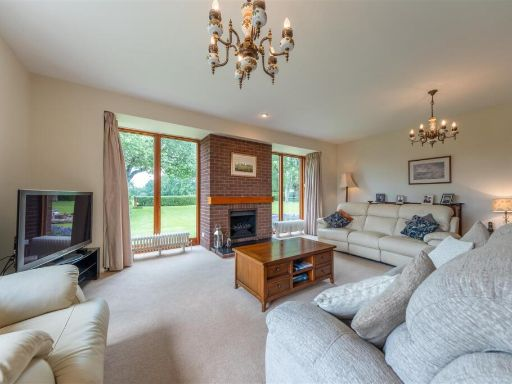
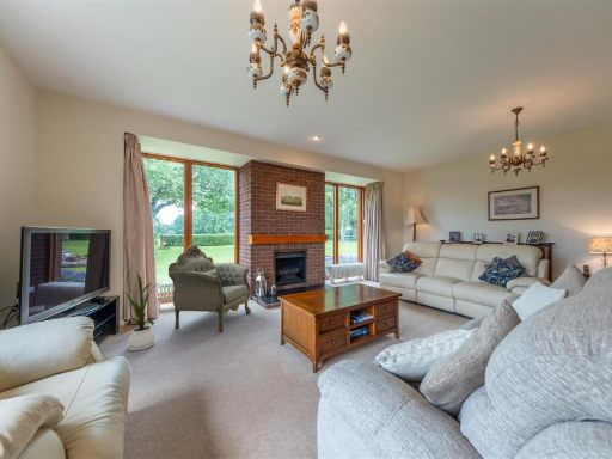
+ armchair [167,244,252,333]
+ house plant [123,271,160,351]
